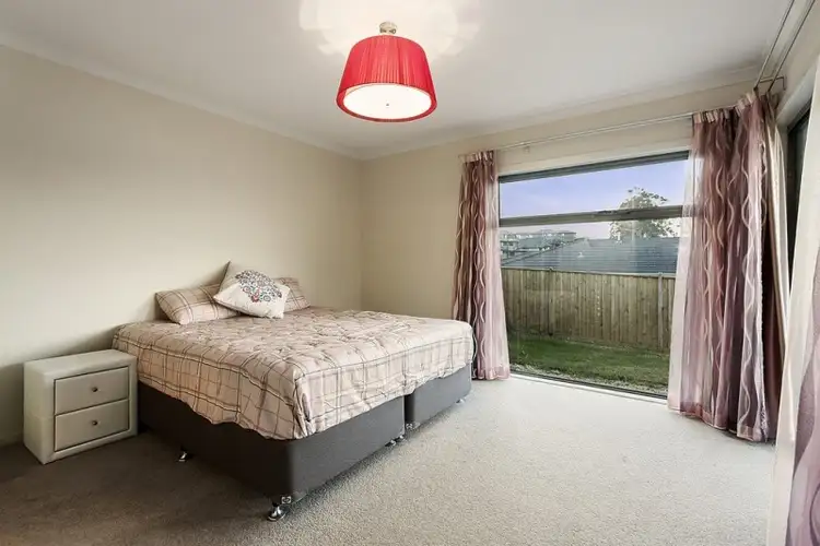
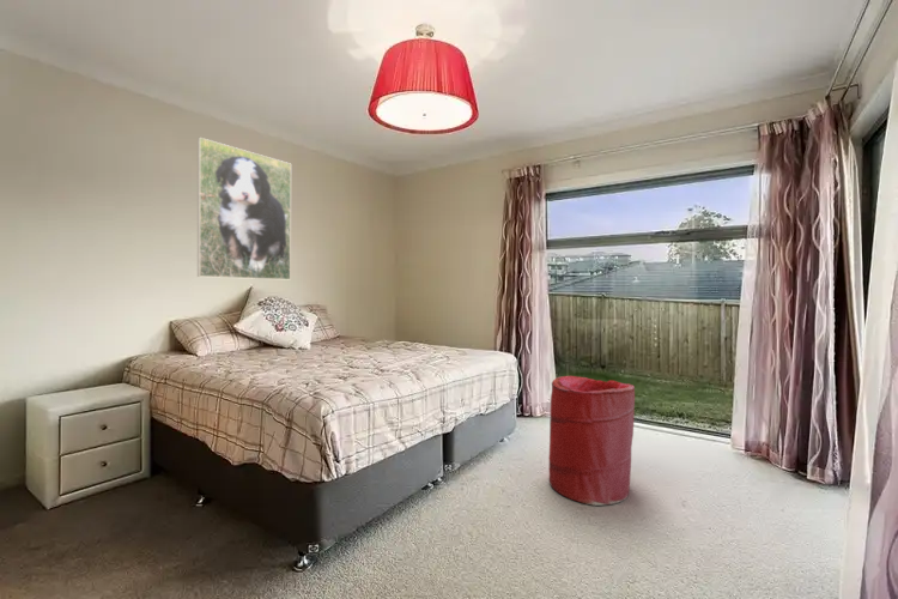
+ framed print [196,137,292,280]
+ laundry hamper [548,375,636,507]
